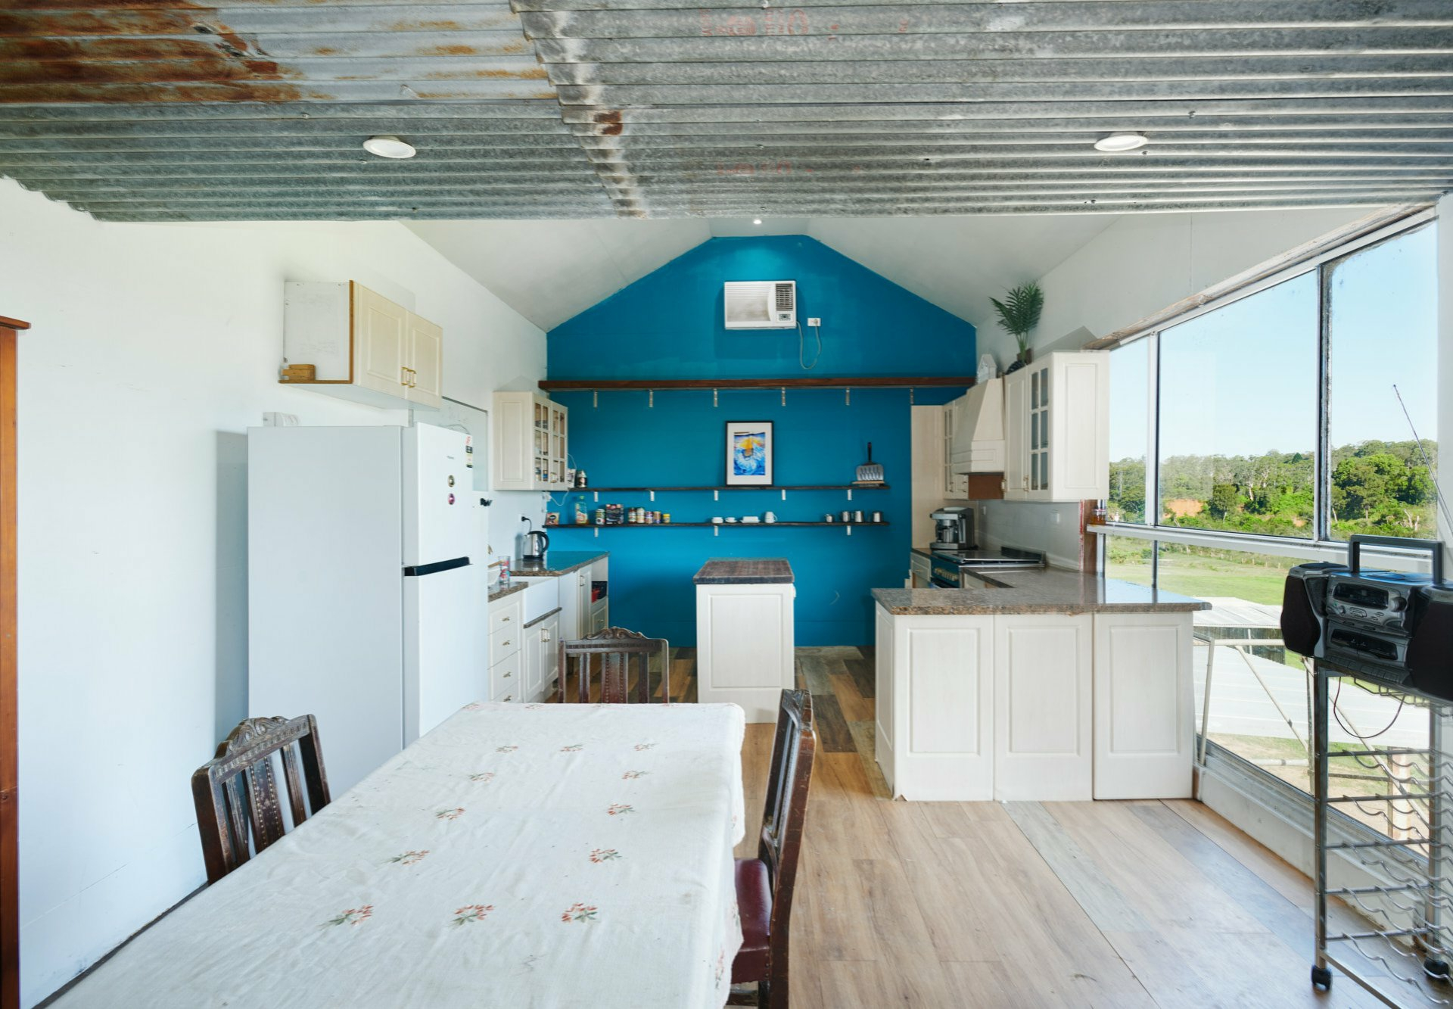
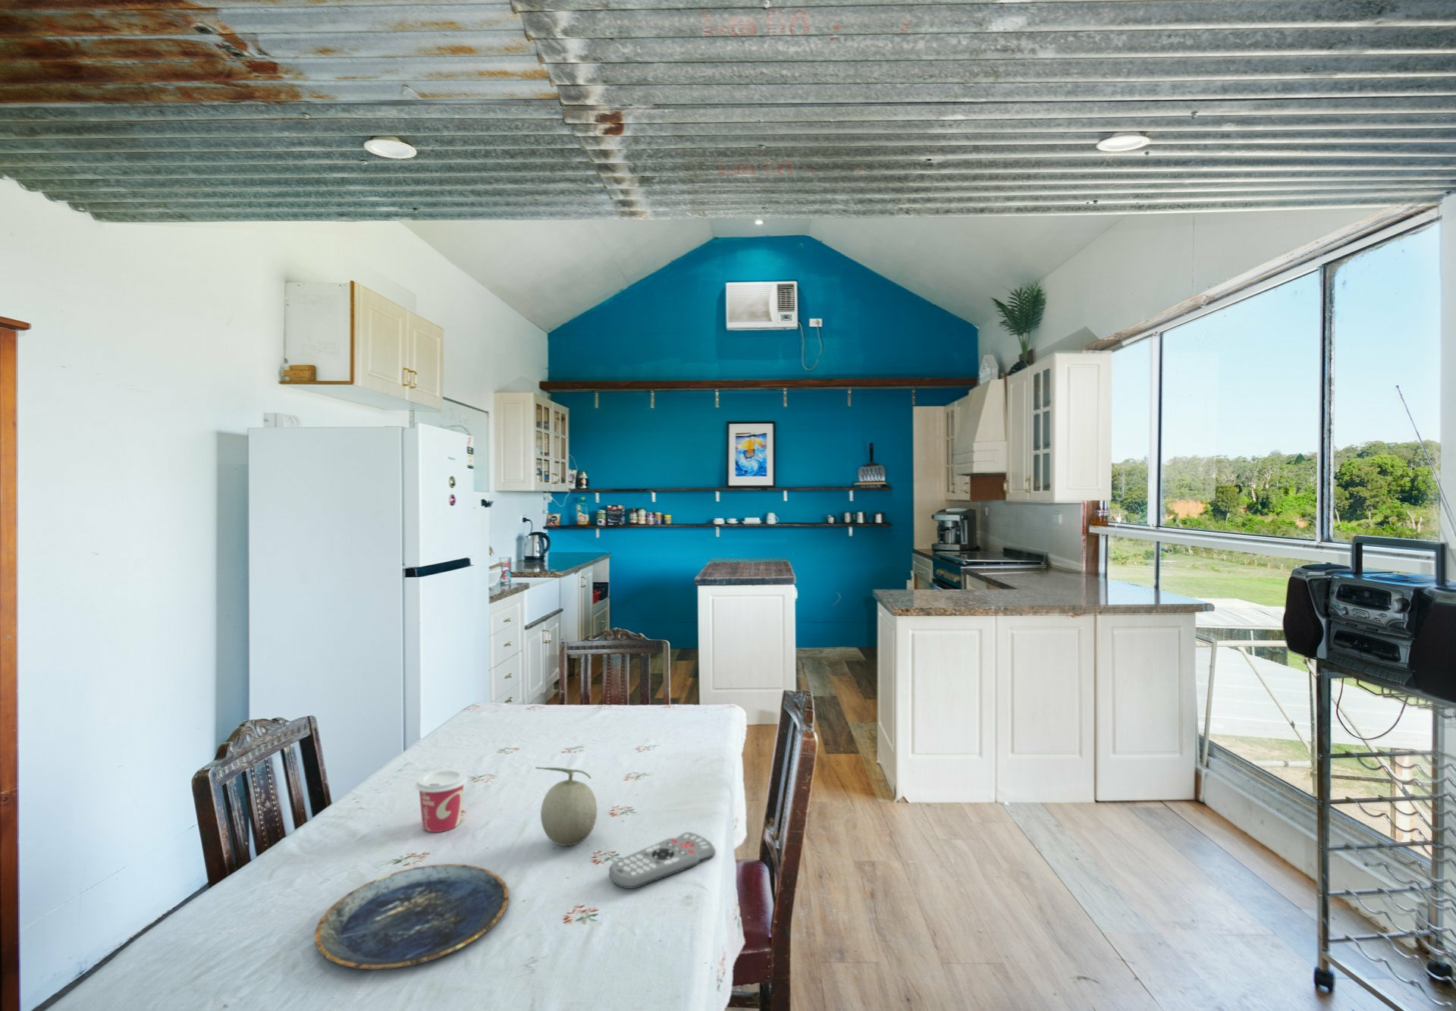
+ cup [414,768,469,833]
+ fruit [534,767,597,846]
+ plate [314,863,510,971]
+ remote control [609,831,717,889]
